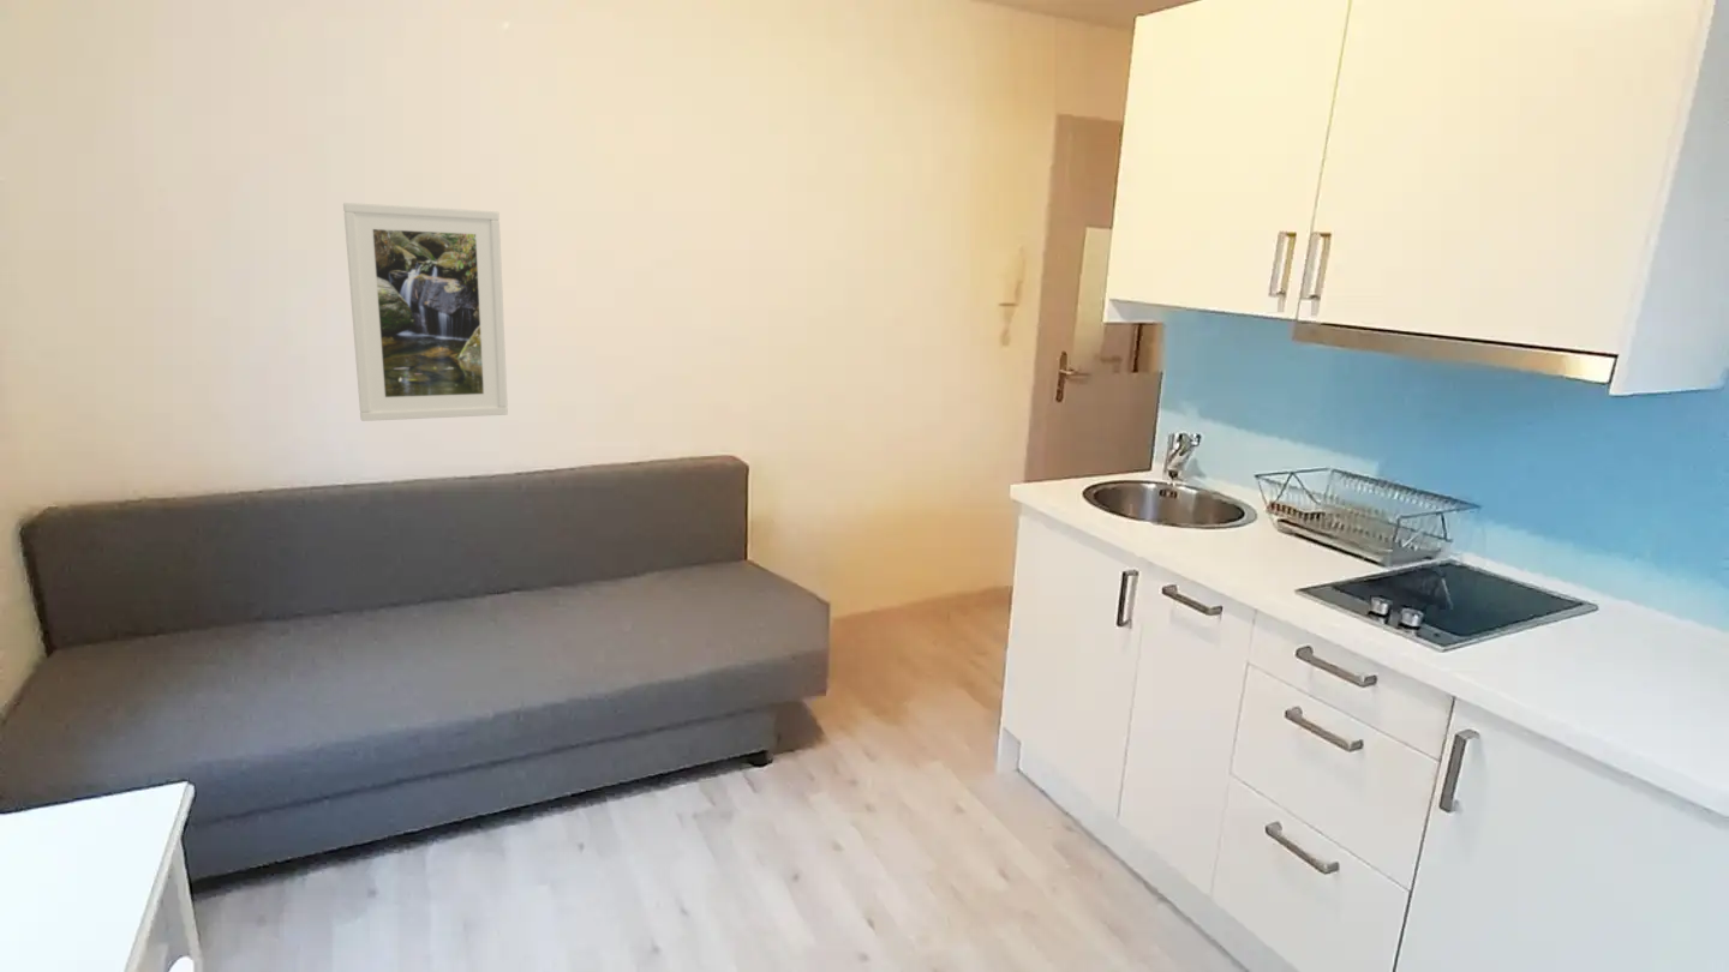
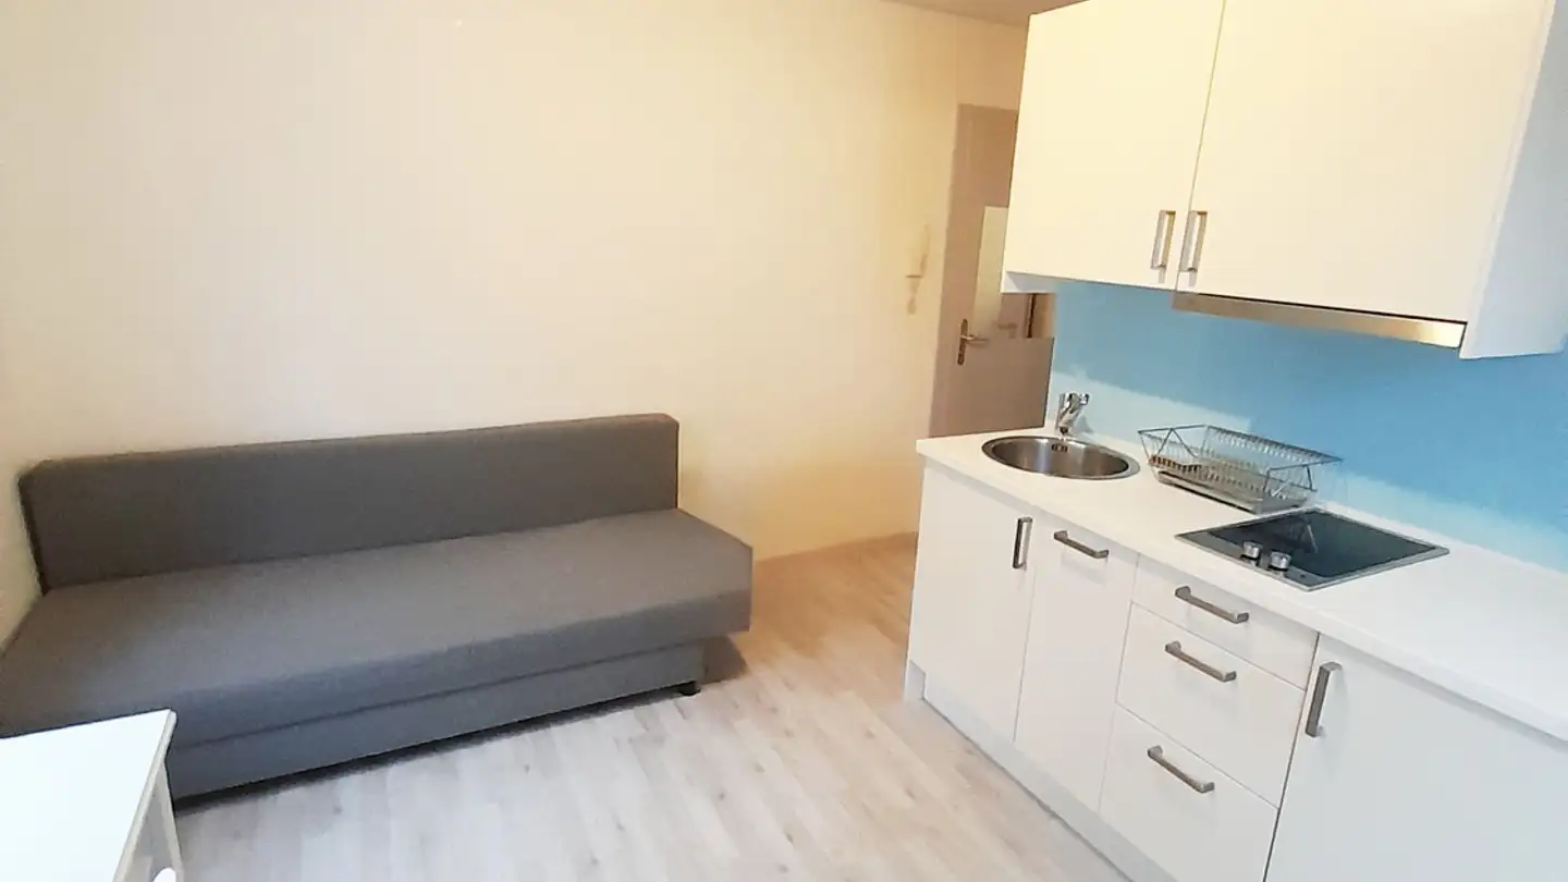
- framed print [342,202,509,422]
